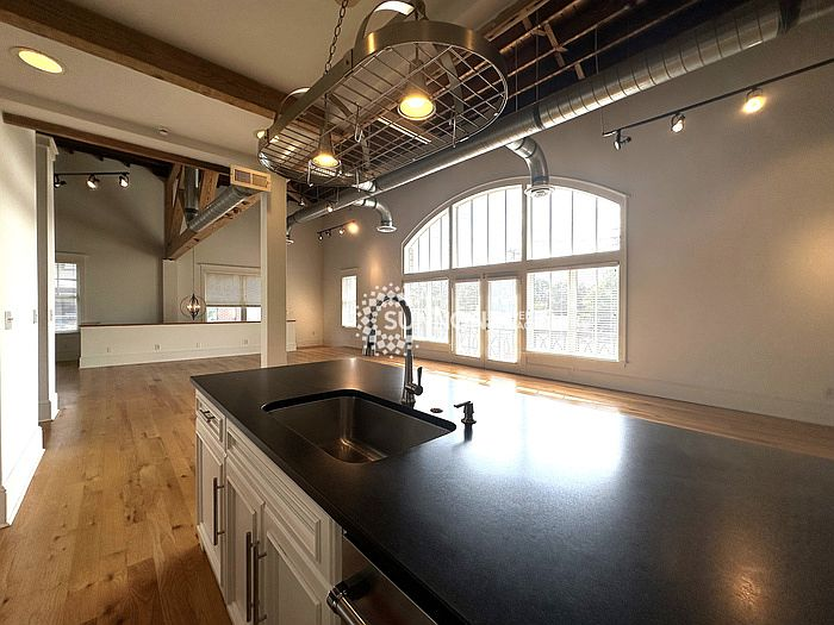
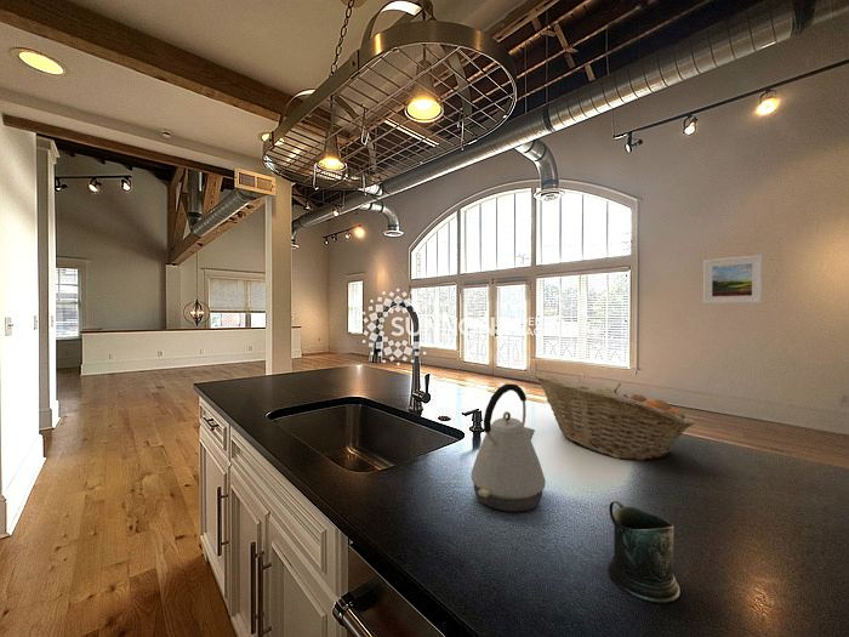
+ kettle [471,382,547,512]
+ fruit basket [534,372,696,462]
+ mug [606,500,682,604]
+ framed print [702,254,764,305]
